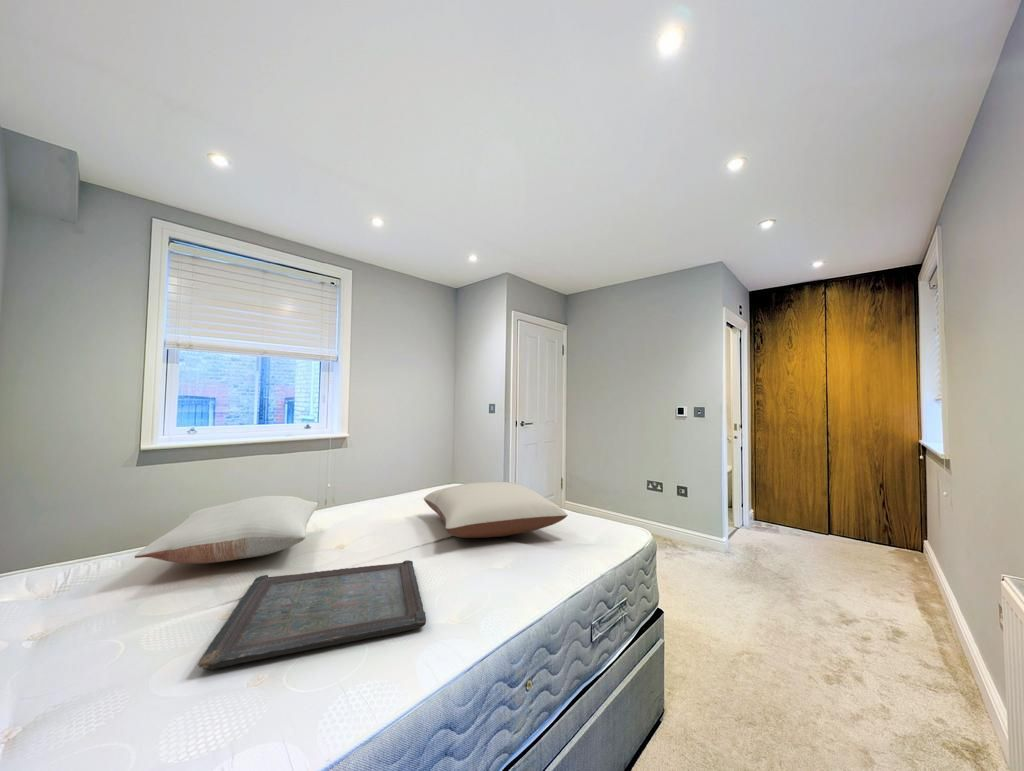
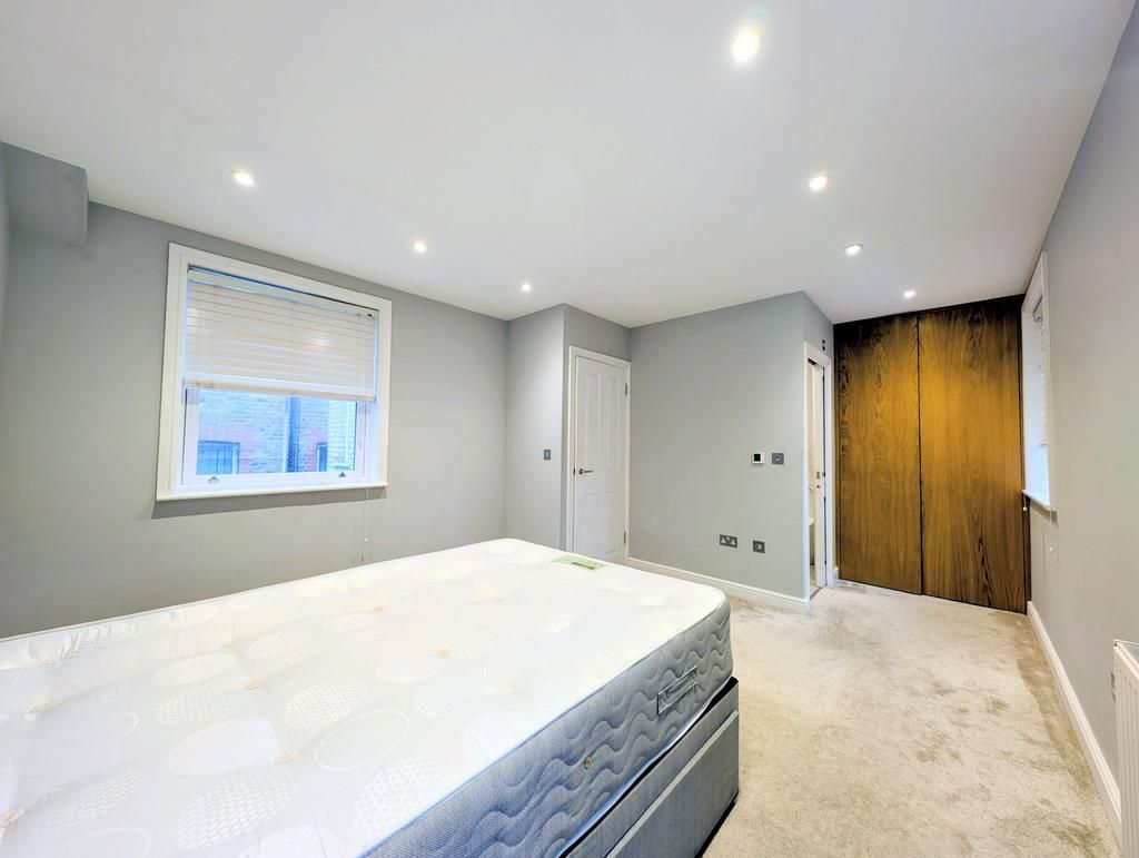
- pillow [134,495,319,565]
- pillow [423,480,569,539]
- serving tray [197,559,427,671]
